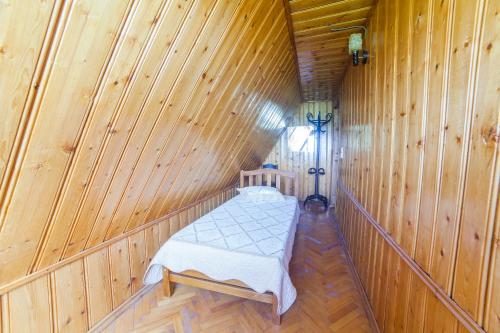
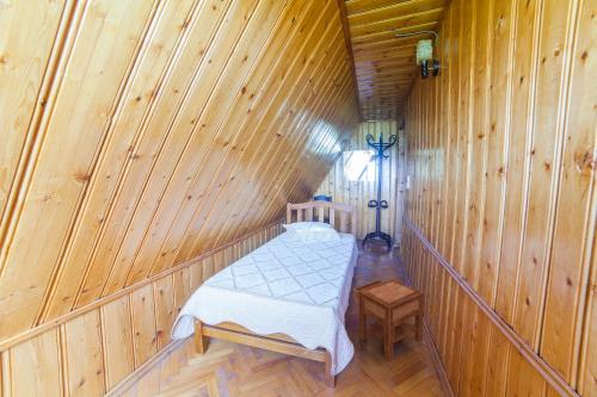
+ nightstand [352,278,425,361]
